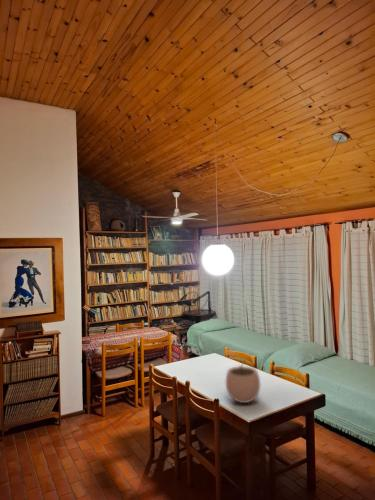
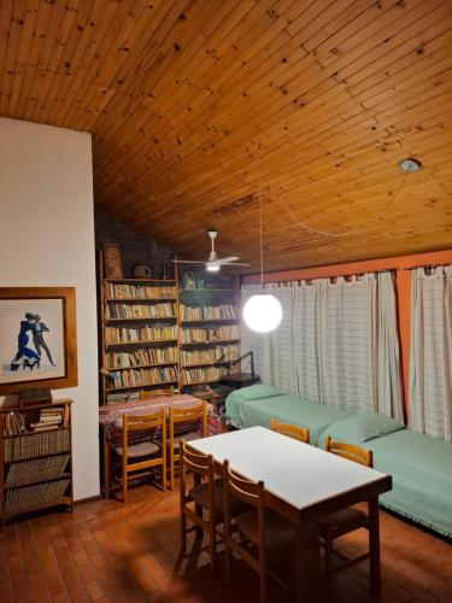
- plant pot [225,357,261,404]
